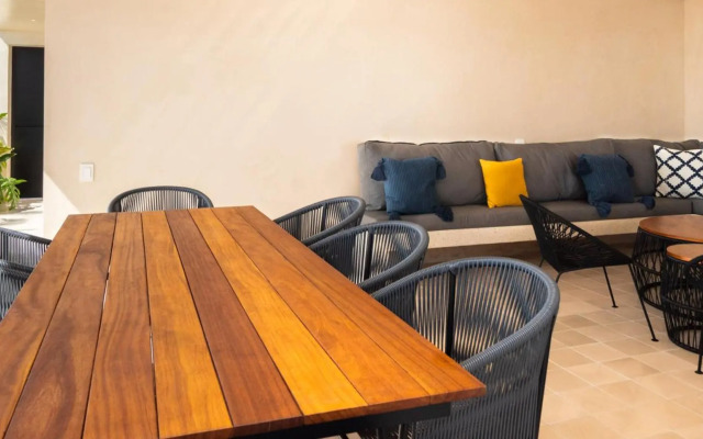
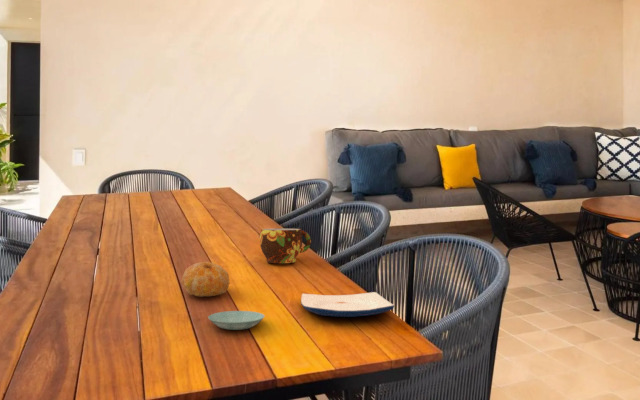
+ saucer [207,310,266,331]
+ fruit [181,261,231,298]
+ plate [300,291,395,318]
+ cup [259,227,312,264]
